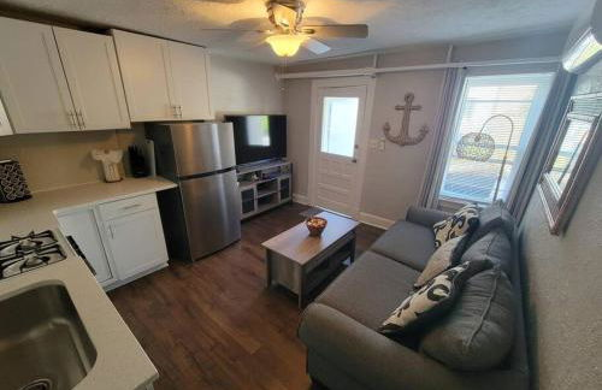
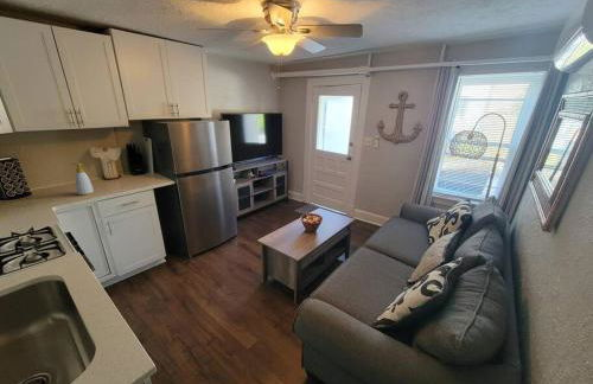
+ soap bottle [71,162,95,197]
